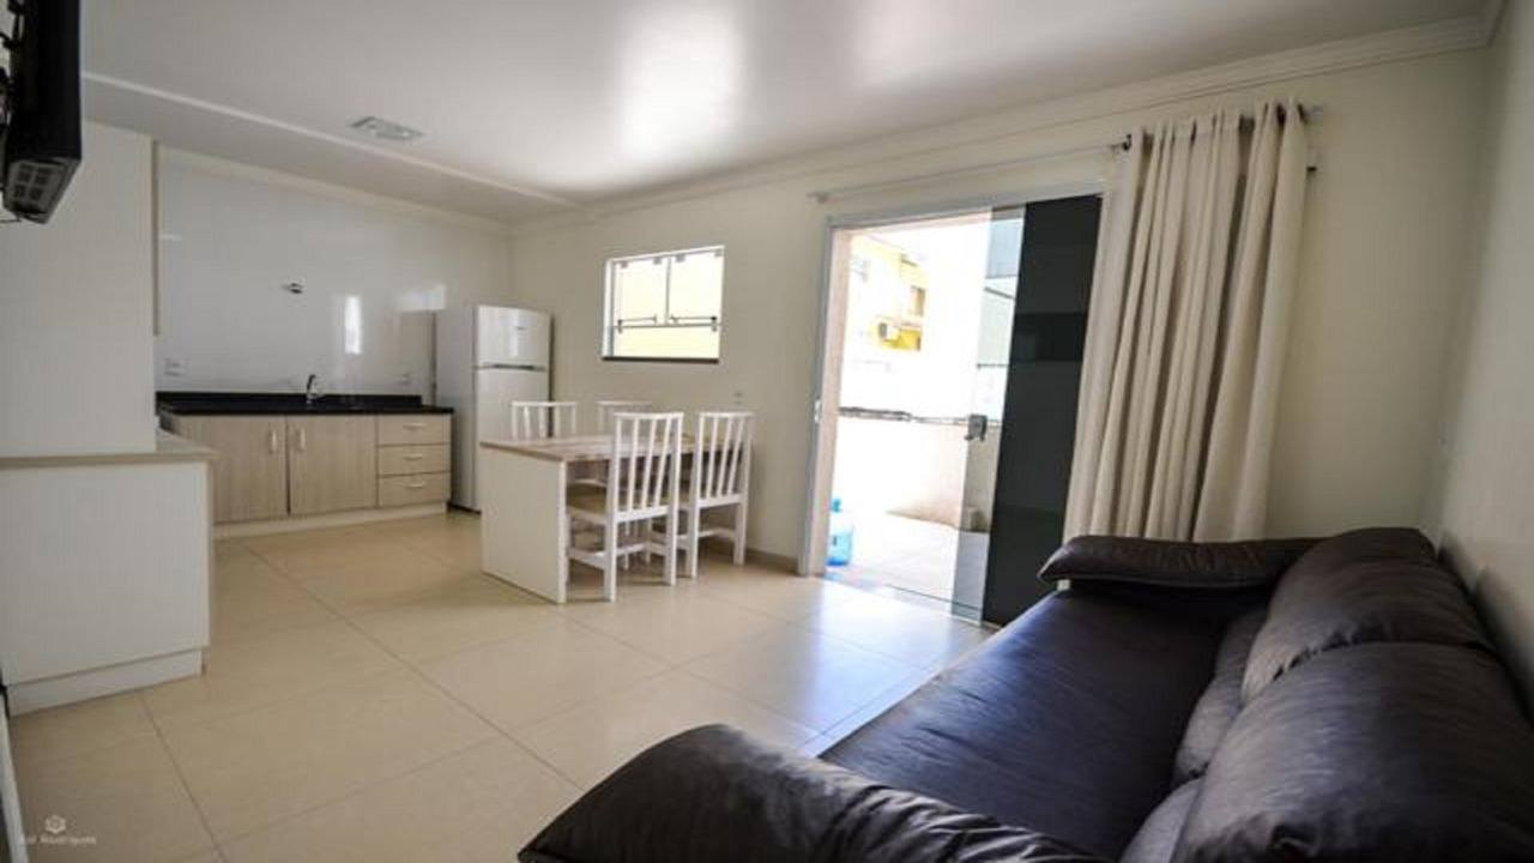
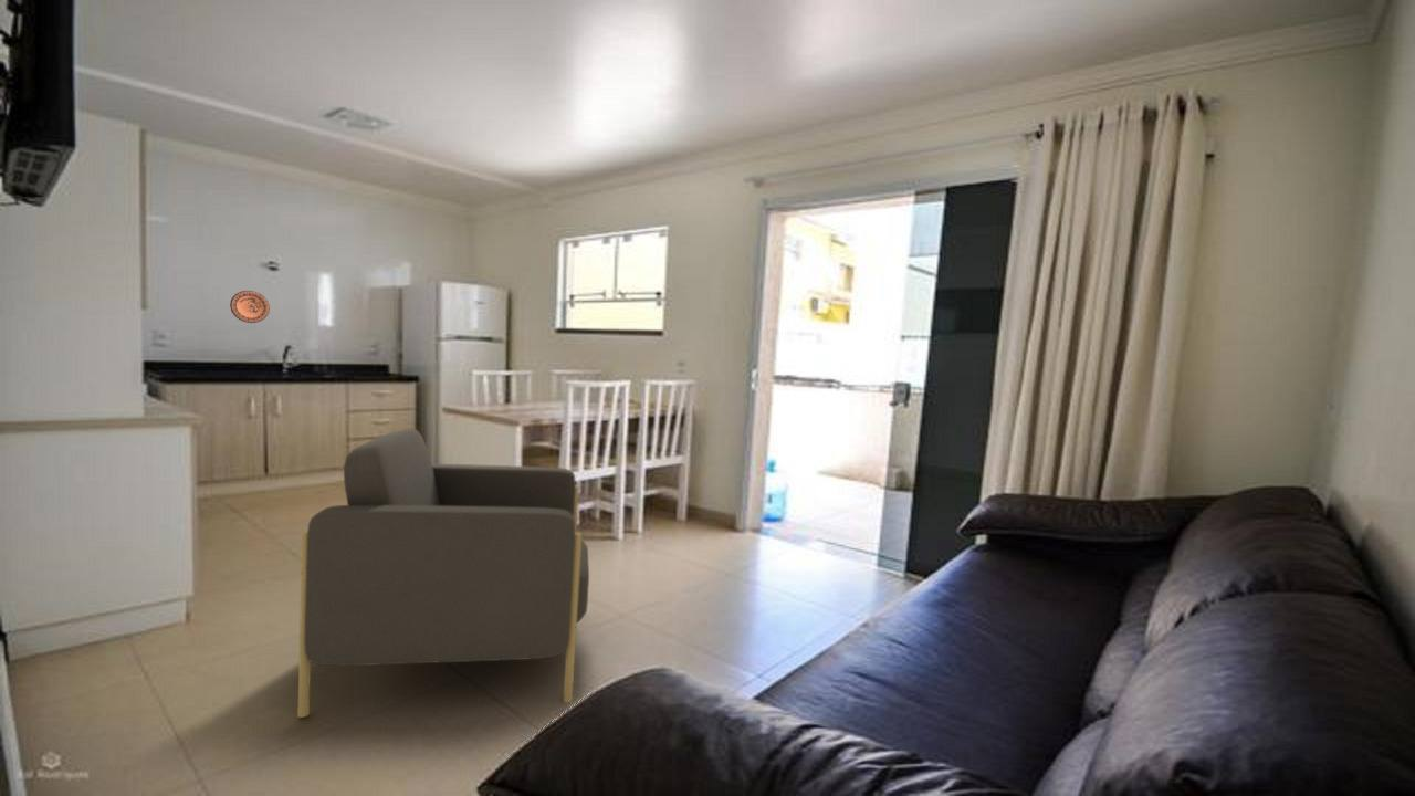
+ decorative plate [229,290,271,324]
+ armchair [296,428,590,719]
